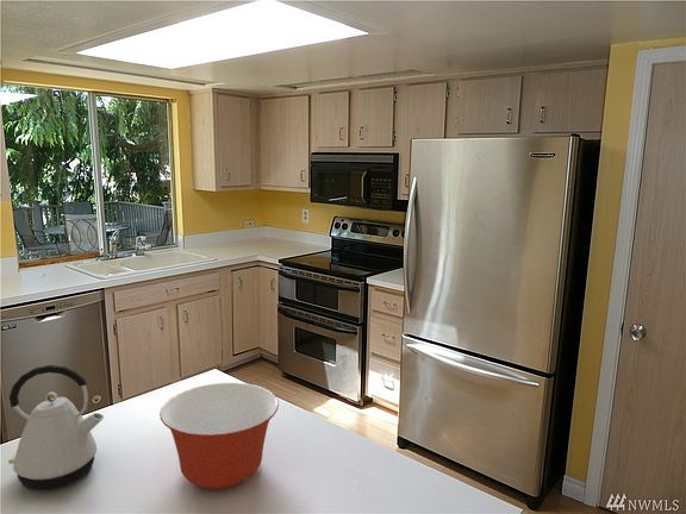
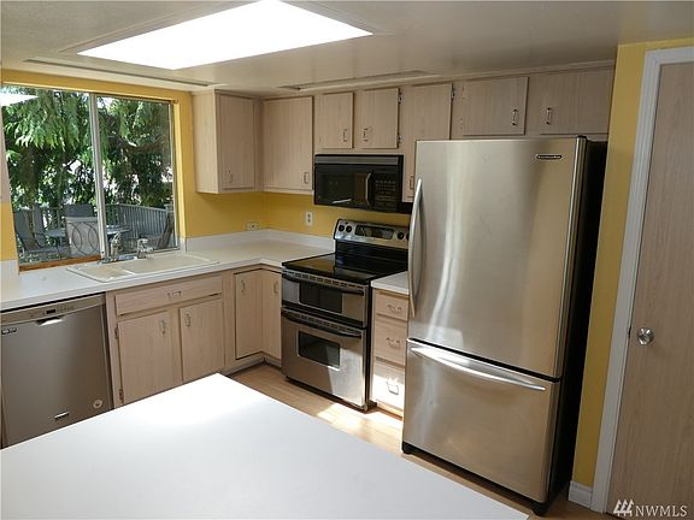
- kettle [7,364,105,491]
- mixing bowl [158,382,280,491]
